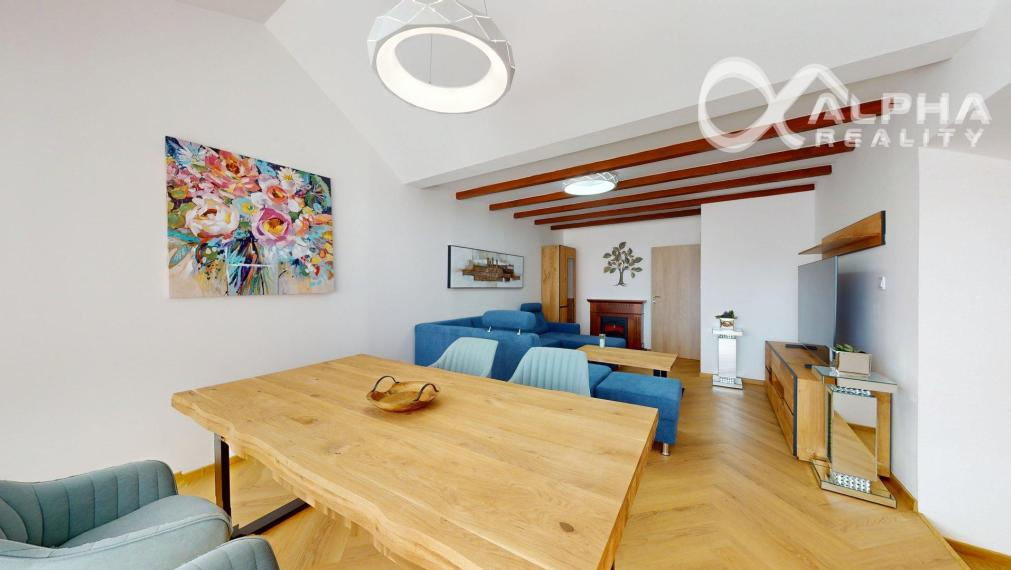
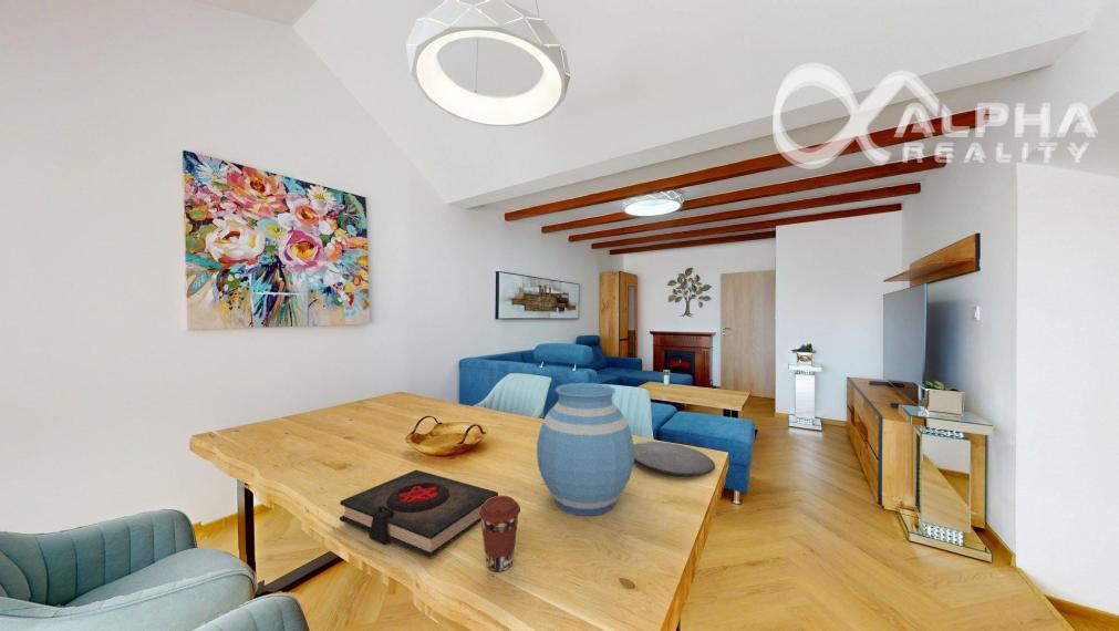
+ coffee cup [478,495,521,572]
+ vase [536,382,635,517]
+ book [339,469,499,558]
+ plate [634,441,716,477]
